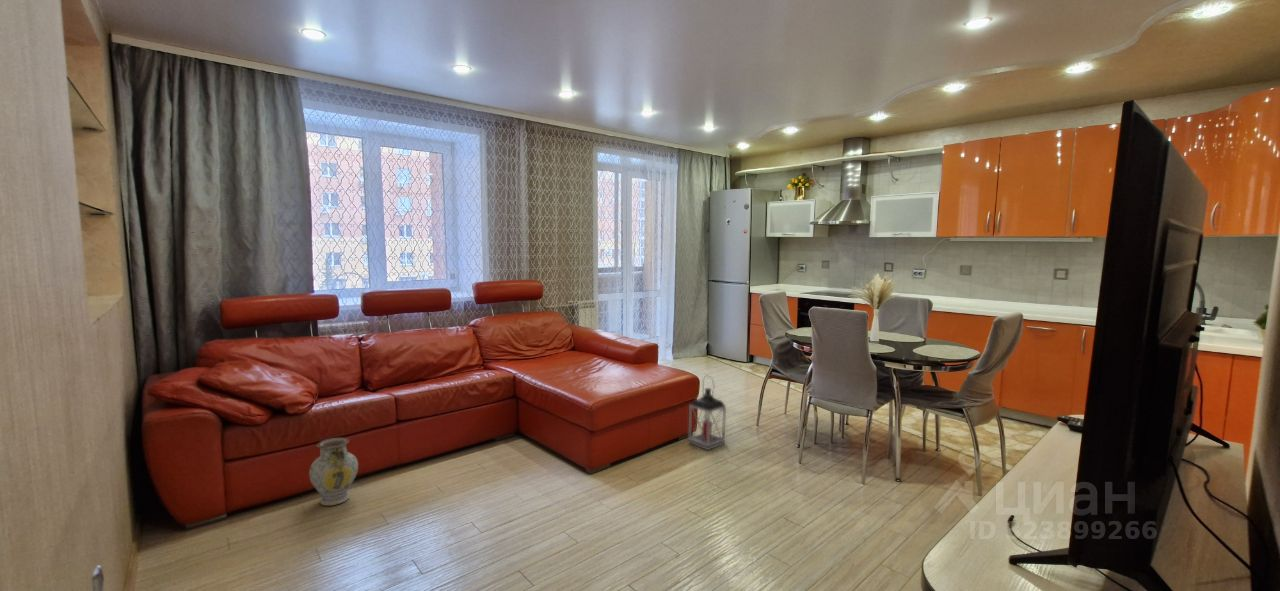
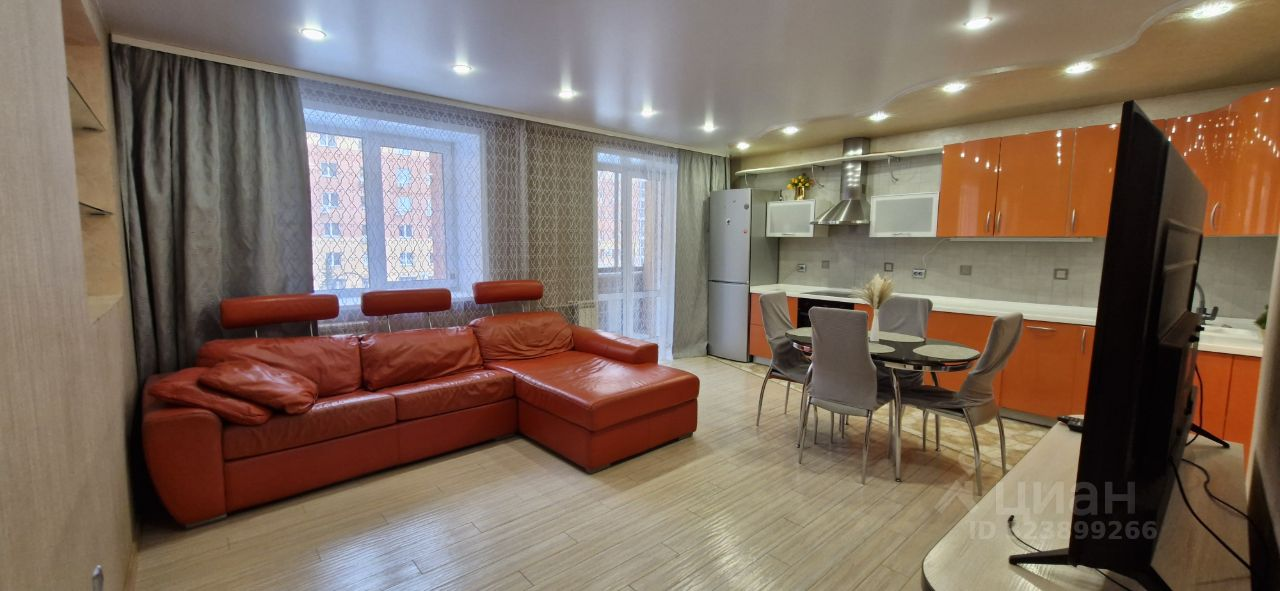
- lantern [688,375,727,451]
- ceramic jug [308,437,359,507]
